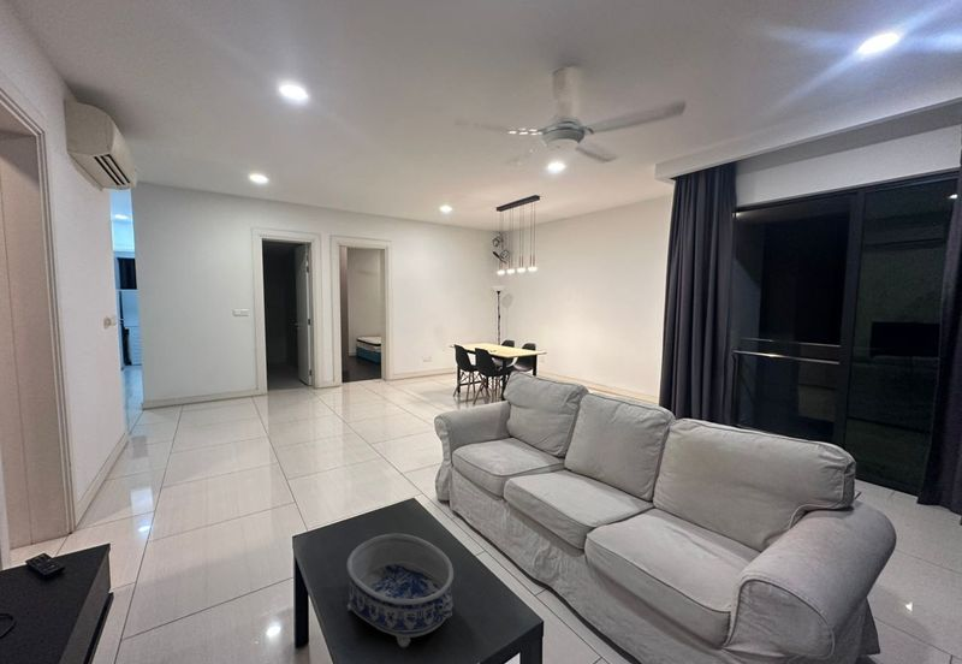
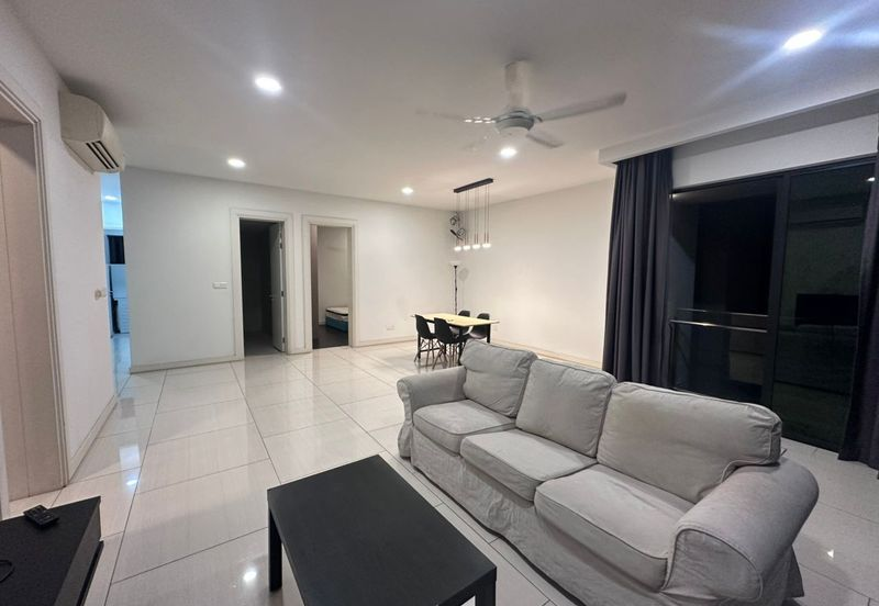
- decorative bowl [346,533,455,648]
